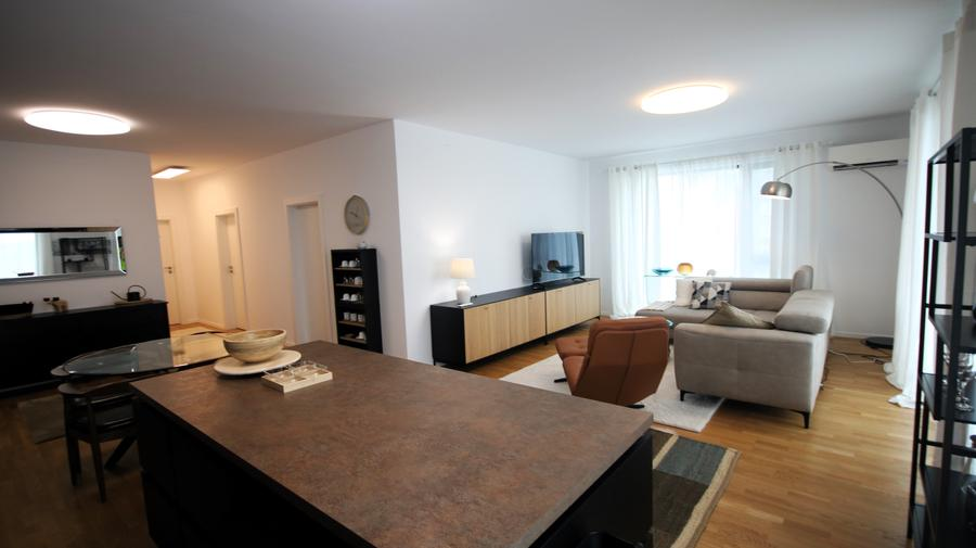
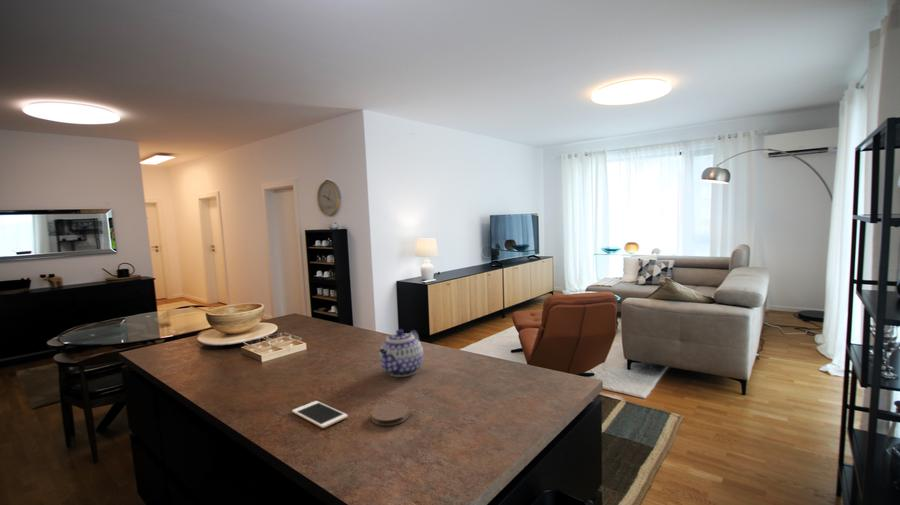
+ teapot [378,328,424,378]
+ coaster [370,403,410,427]
+ cell phone [291,400,349,429]
